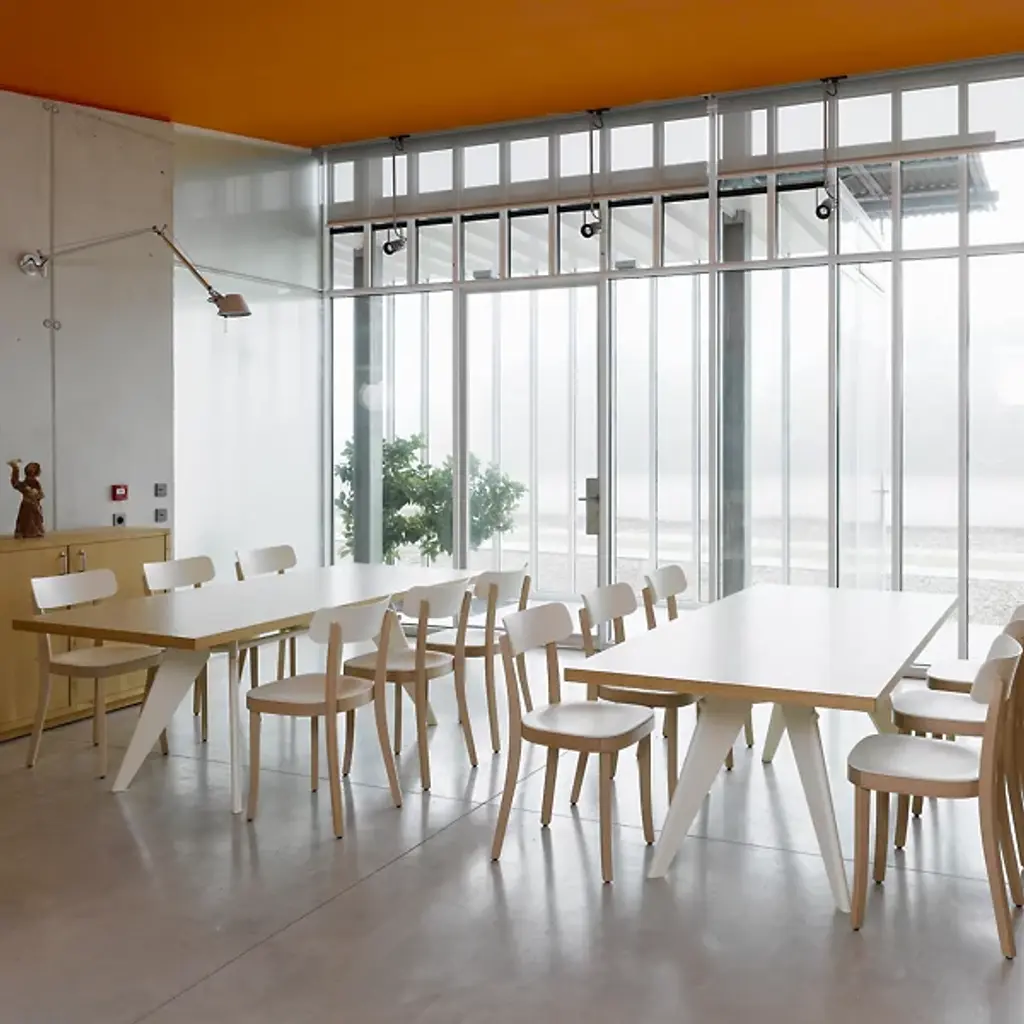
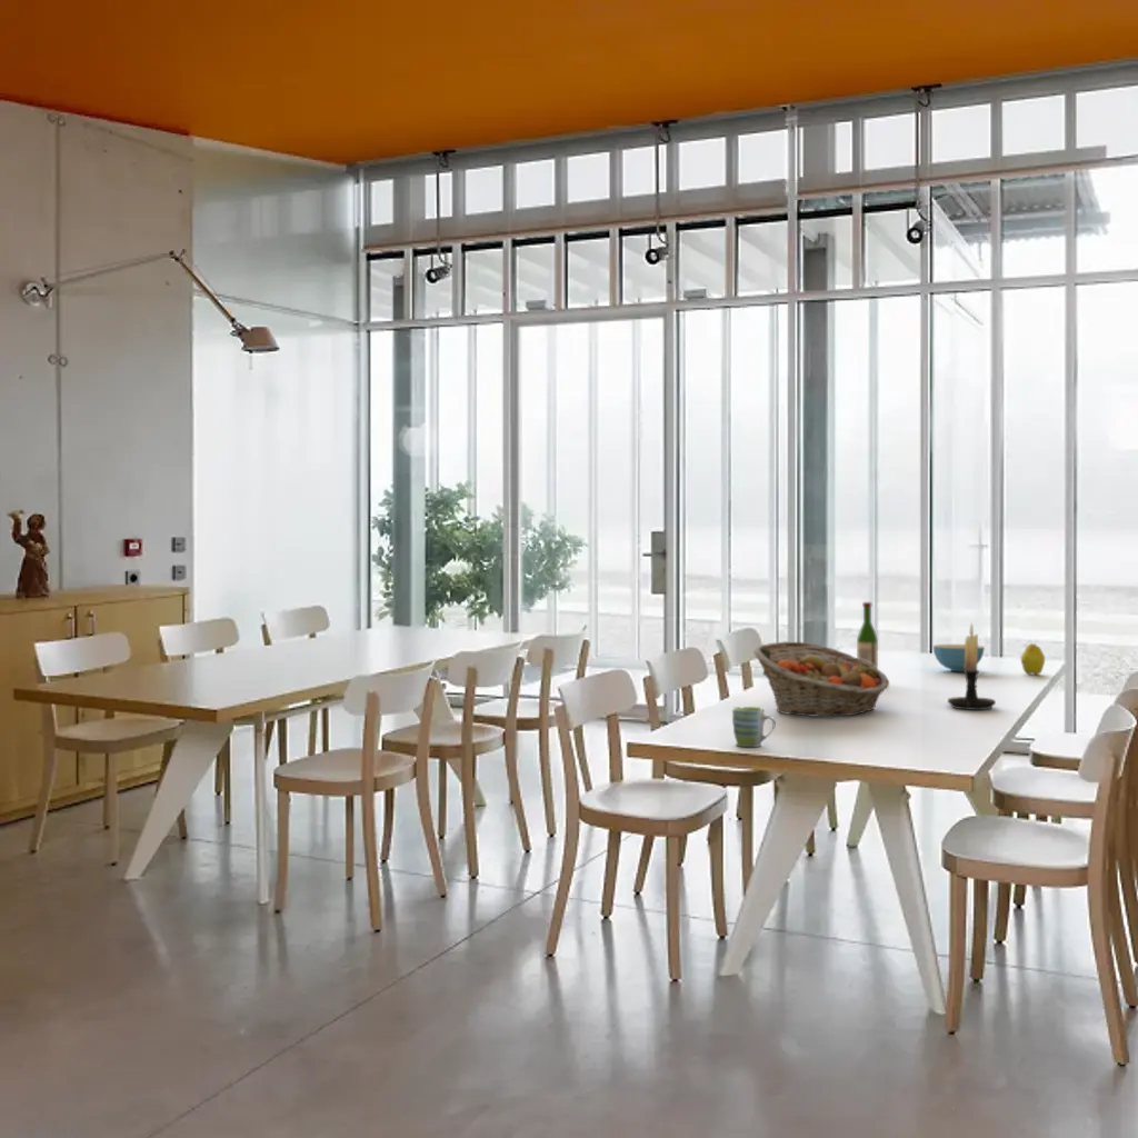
+ candle holder [947,621,997,711]
+ fruit basket [752,640,890,717]
+ fruit [1020,642,1046,676]
+ mug [731,706,777,748]
+ cereal bowl [932,643,986,672]
+ wine bottle [856,601,879,670]
